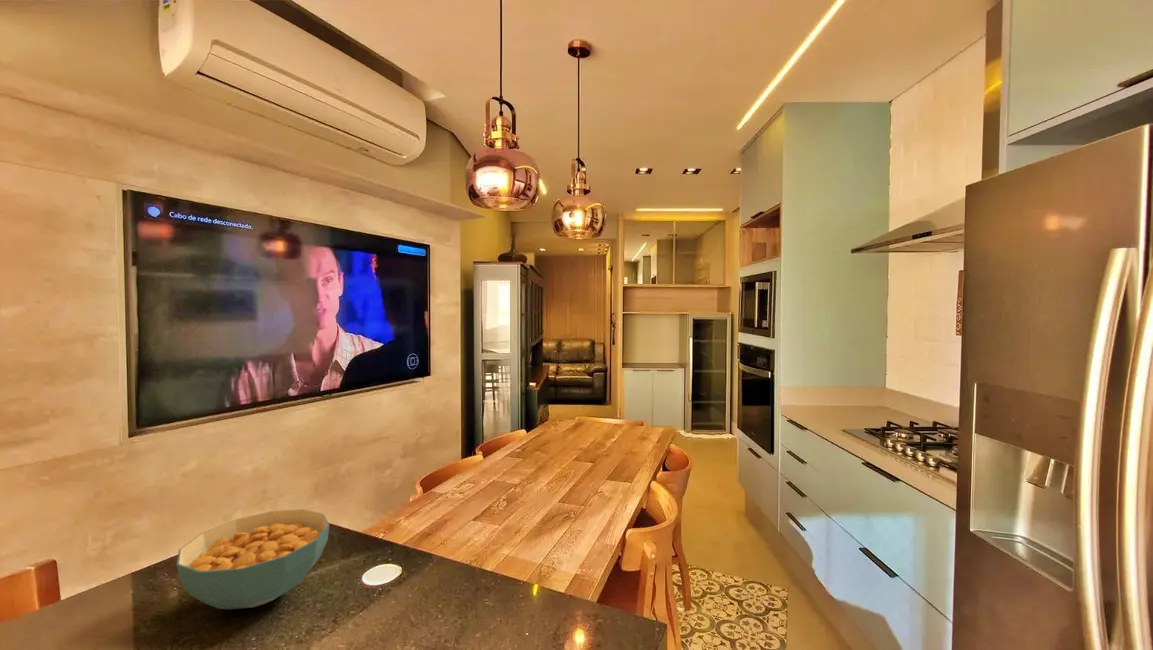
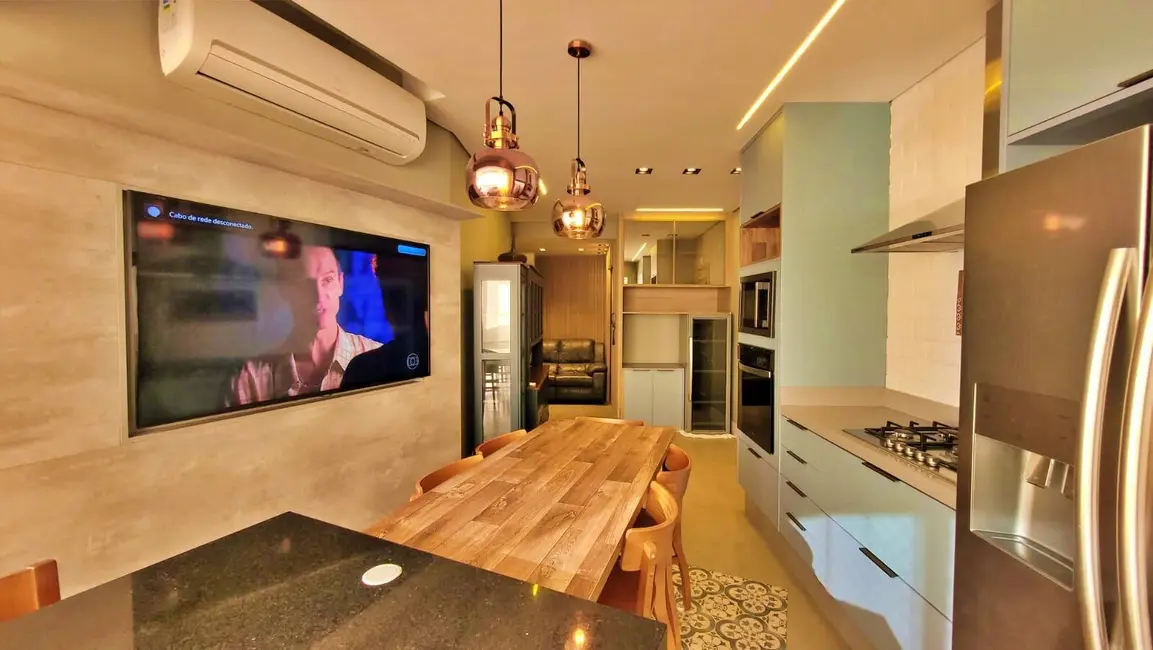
- cereal bowl [176,508,330,610]
